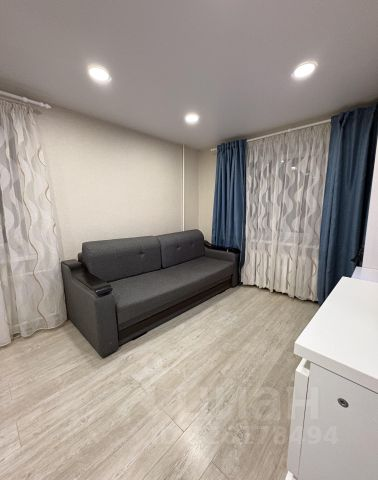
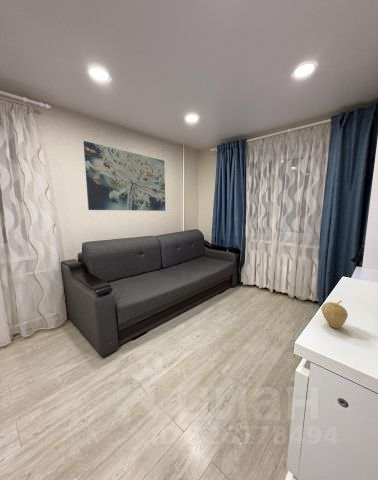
+ wall art [82,140,166,212]
+ fruit [320,299,349,329]
